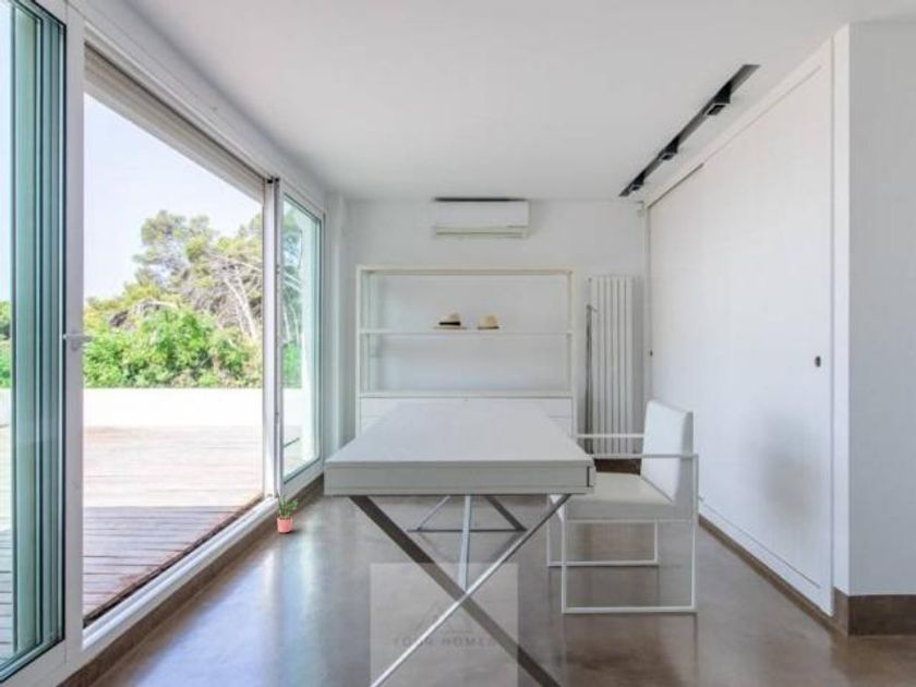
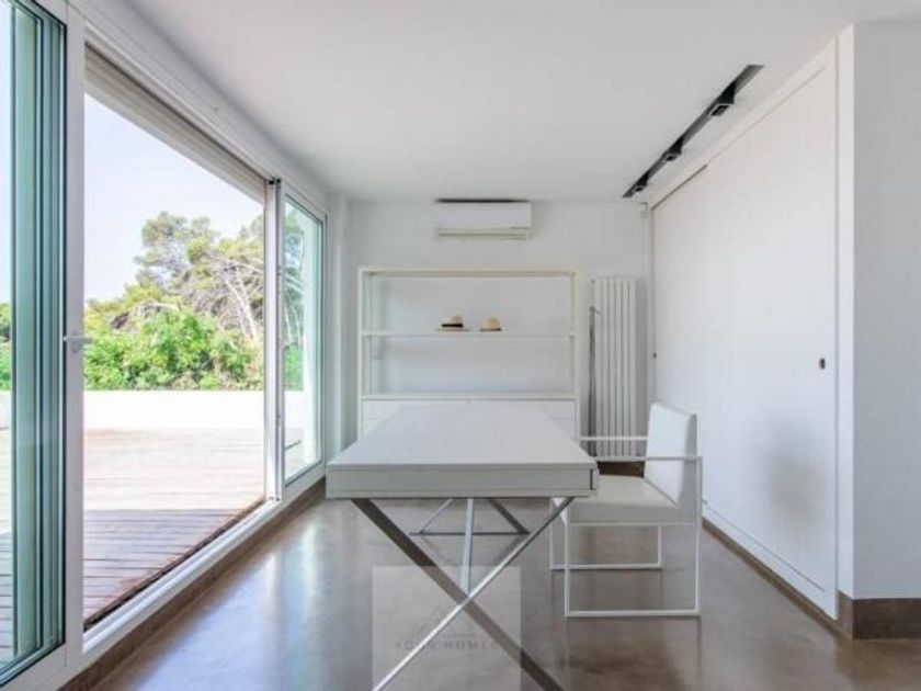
- potted plant [275,490,299,533]
